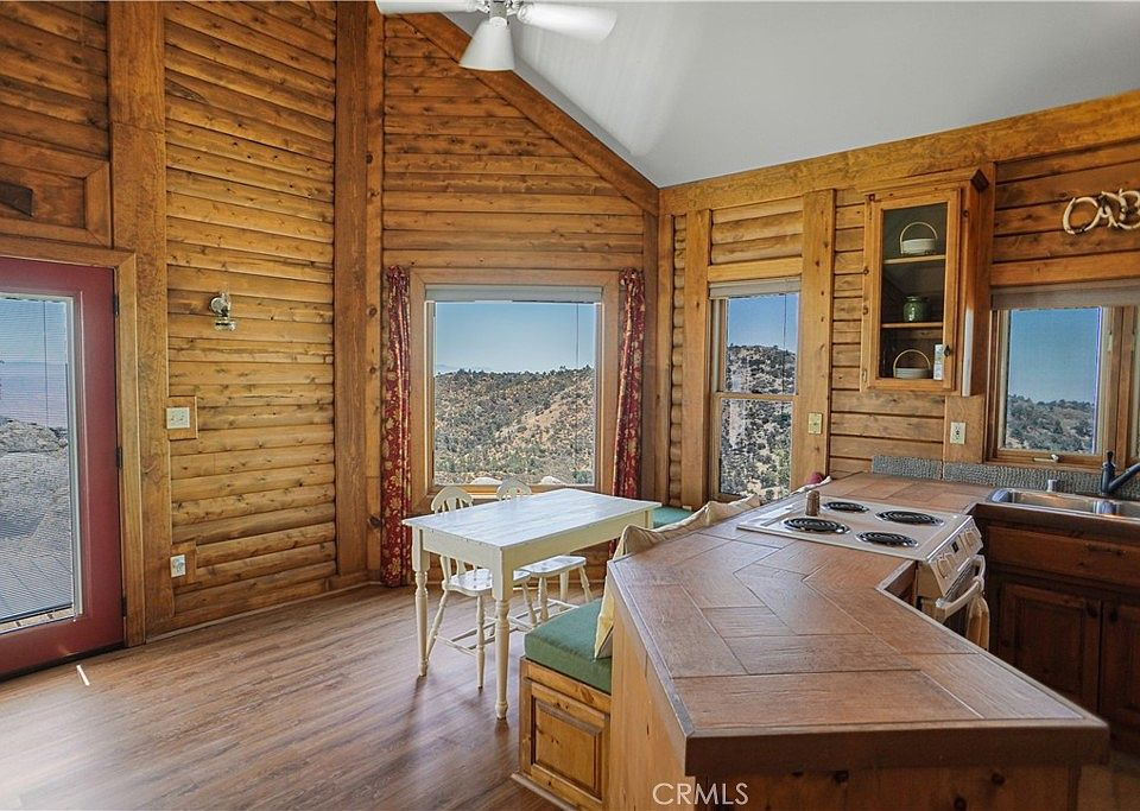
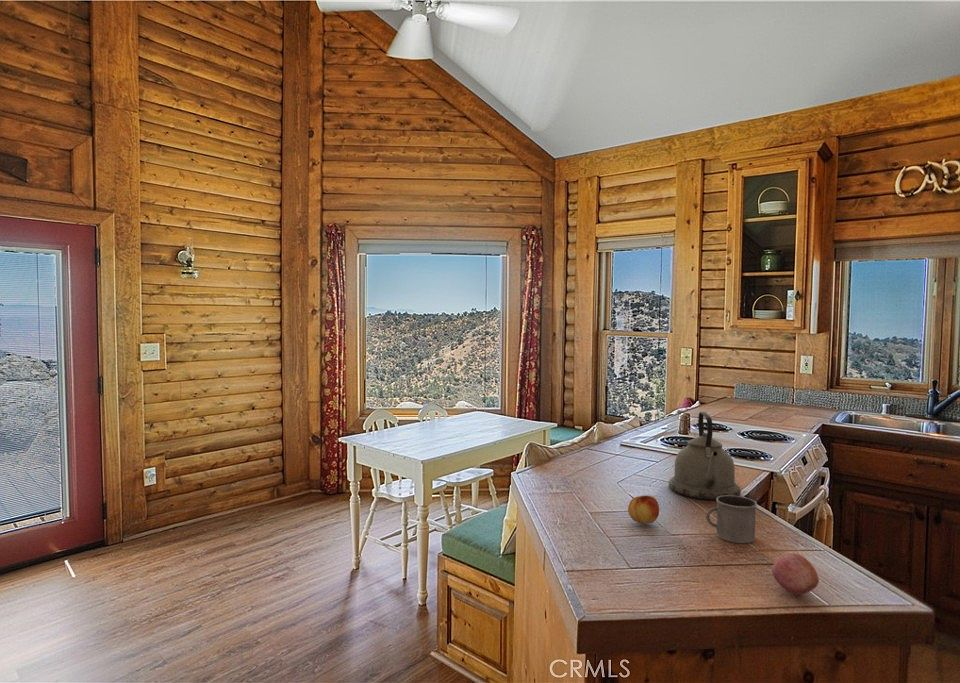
+ mug [705,495,758,544]
+ kettle [668,411,742,501]
+ fruit [627,494,660,524]
+ fruit [771,552,820,596]
